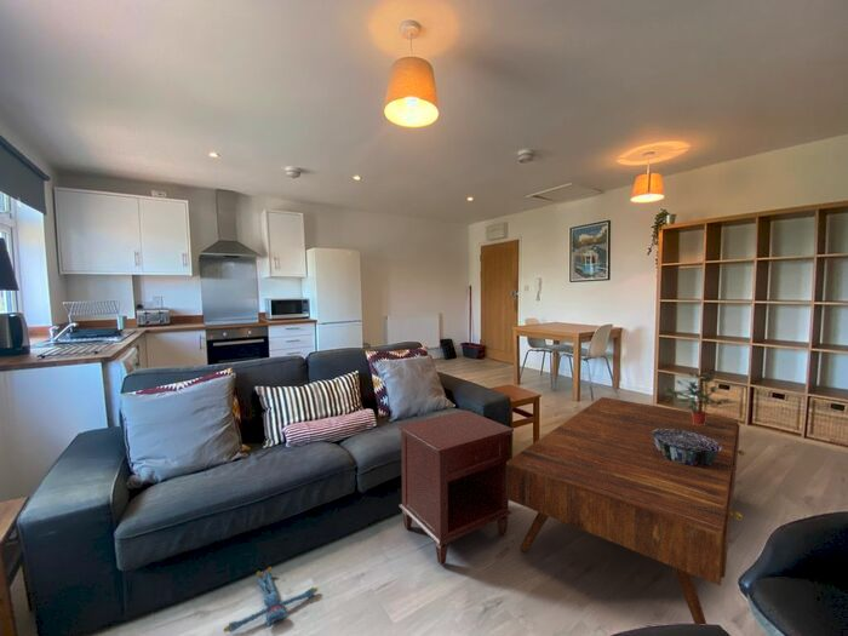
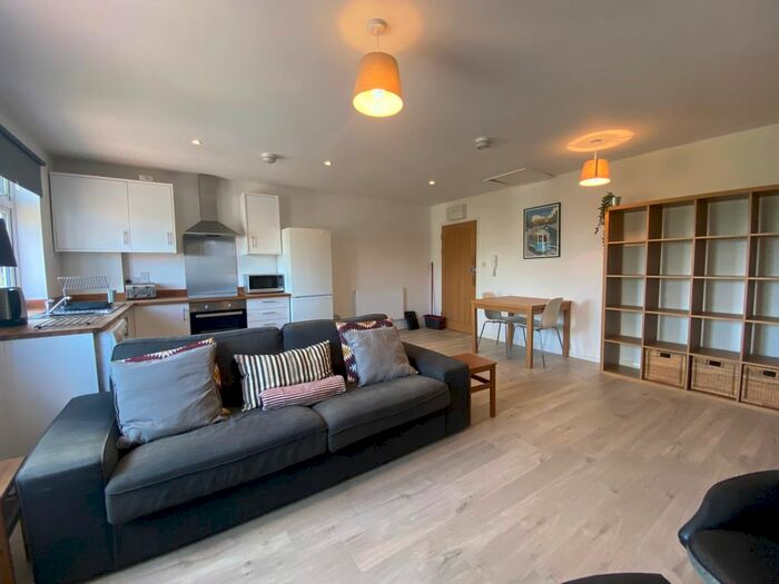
- plush toy [223,566,319,634]
- coffee table [506,396,747,625]
- nightstand [396,409,515,566]
- decorative bowl [651,429,722,466]
- potted plant [660,371,739,425]
